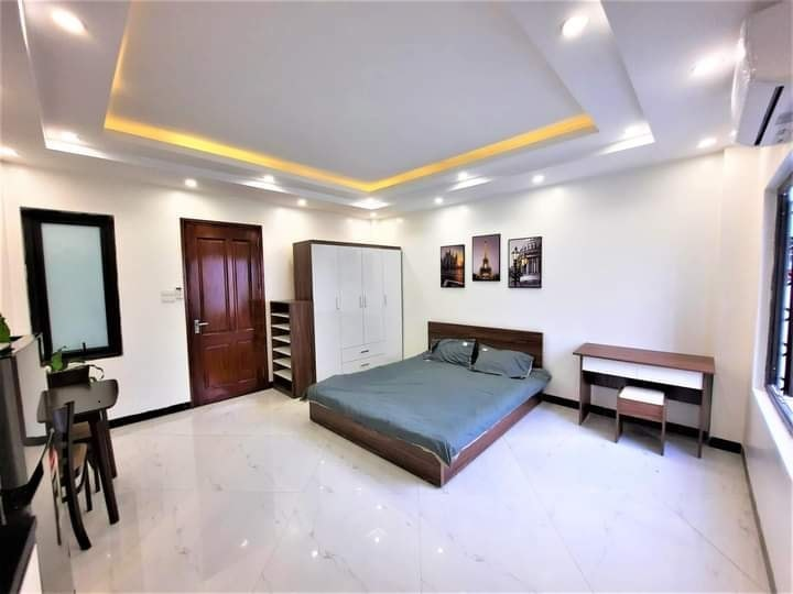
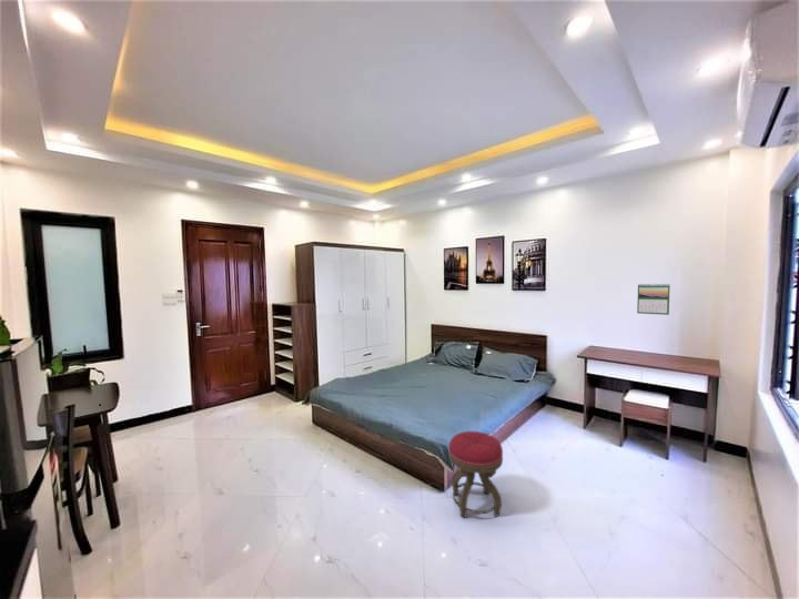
+ stool [447,430,504,519]
+ calendar [636,283,671,316]
